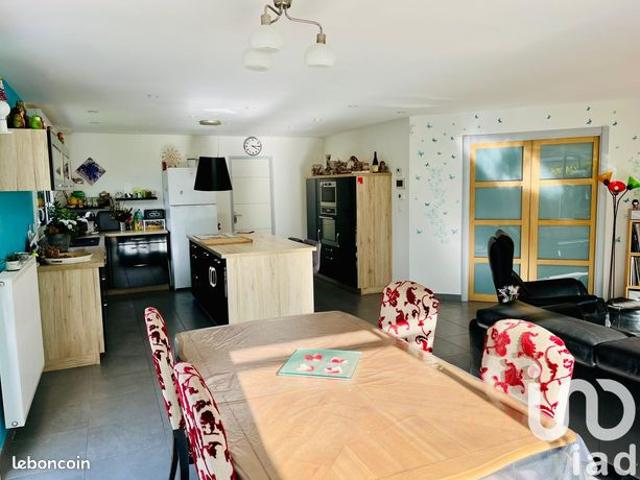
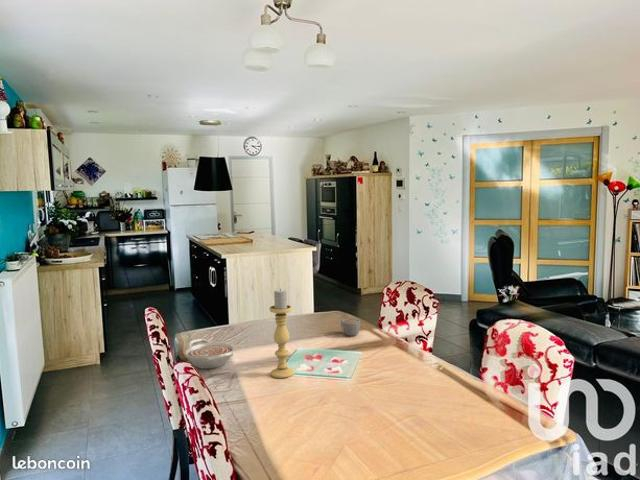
+ bowl [184,337,235,370]
+ candle holder [268,288,295,379]
+ mug [340,318,361,337]
